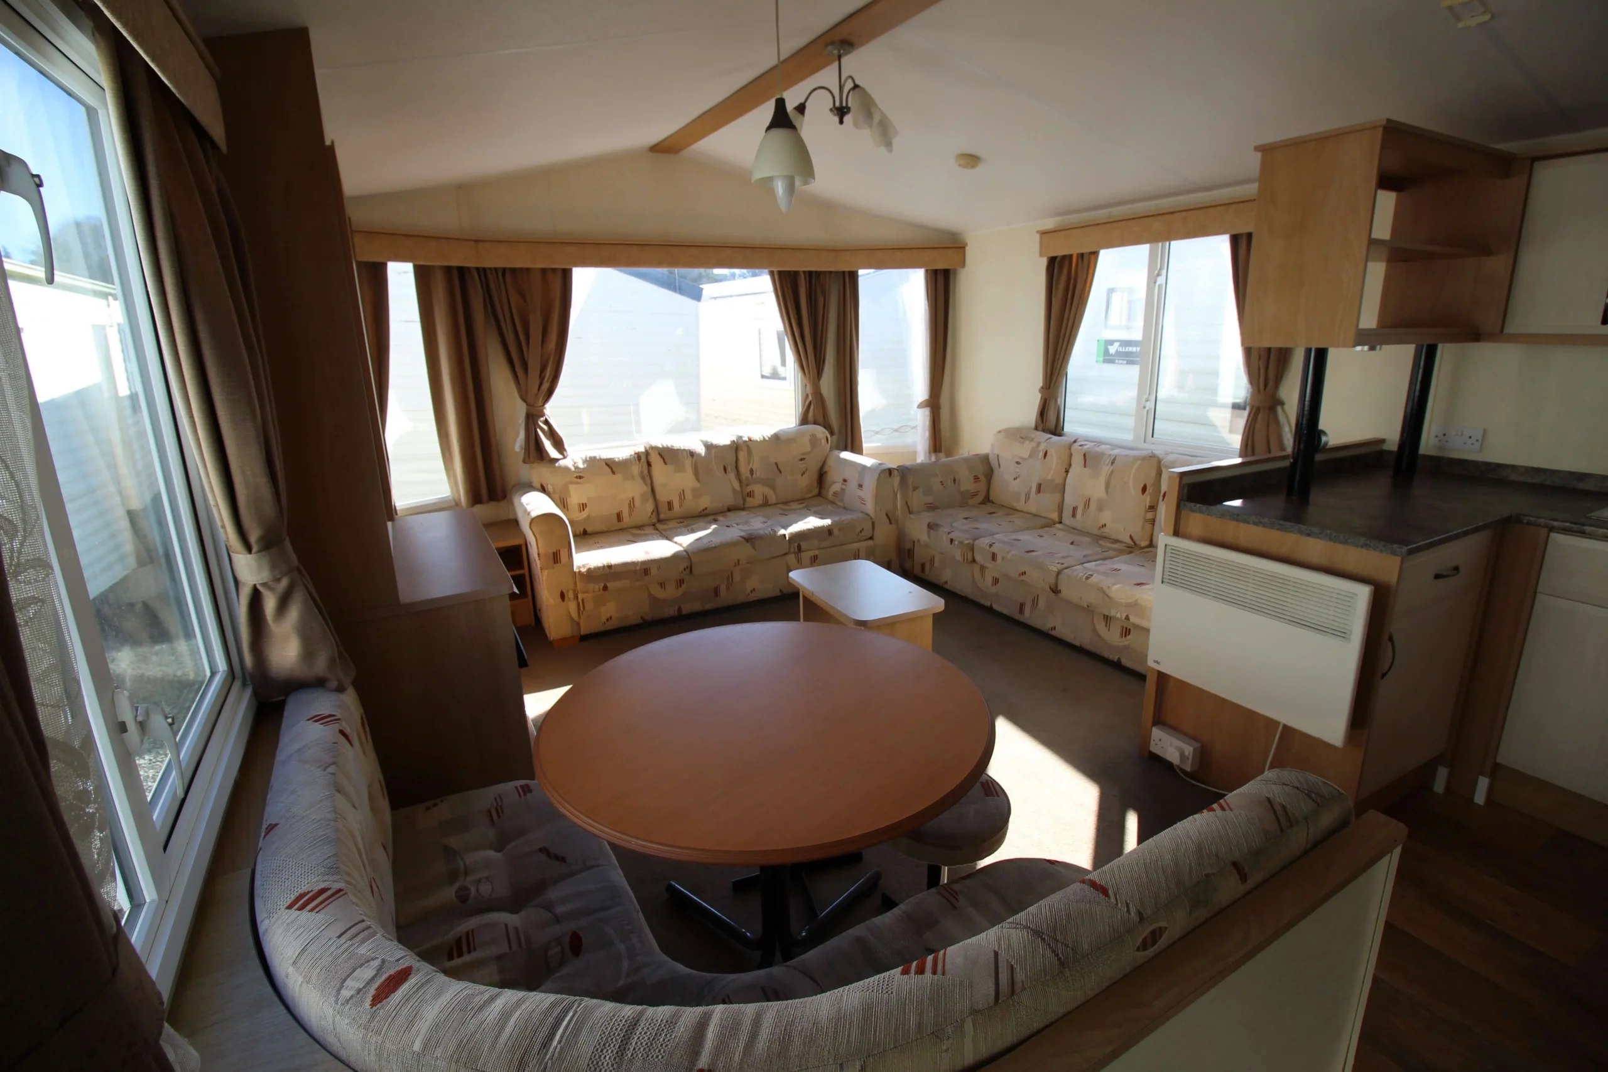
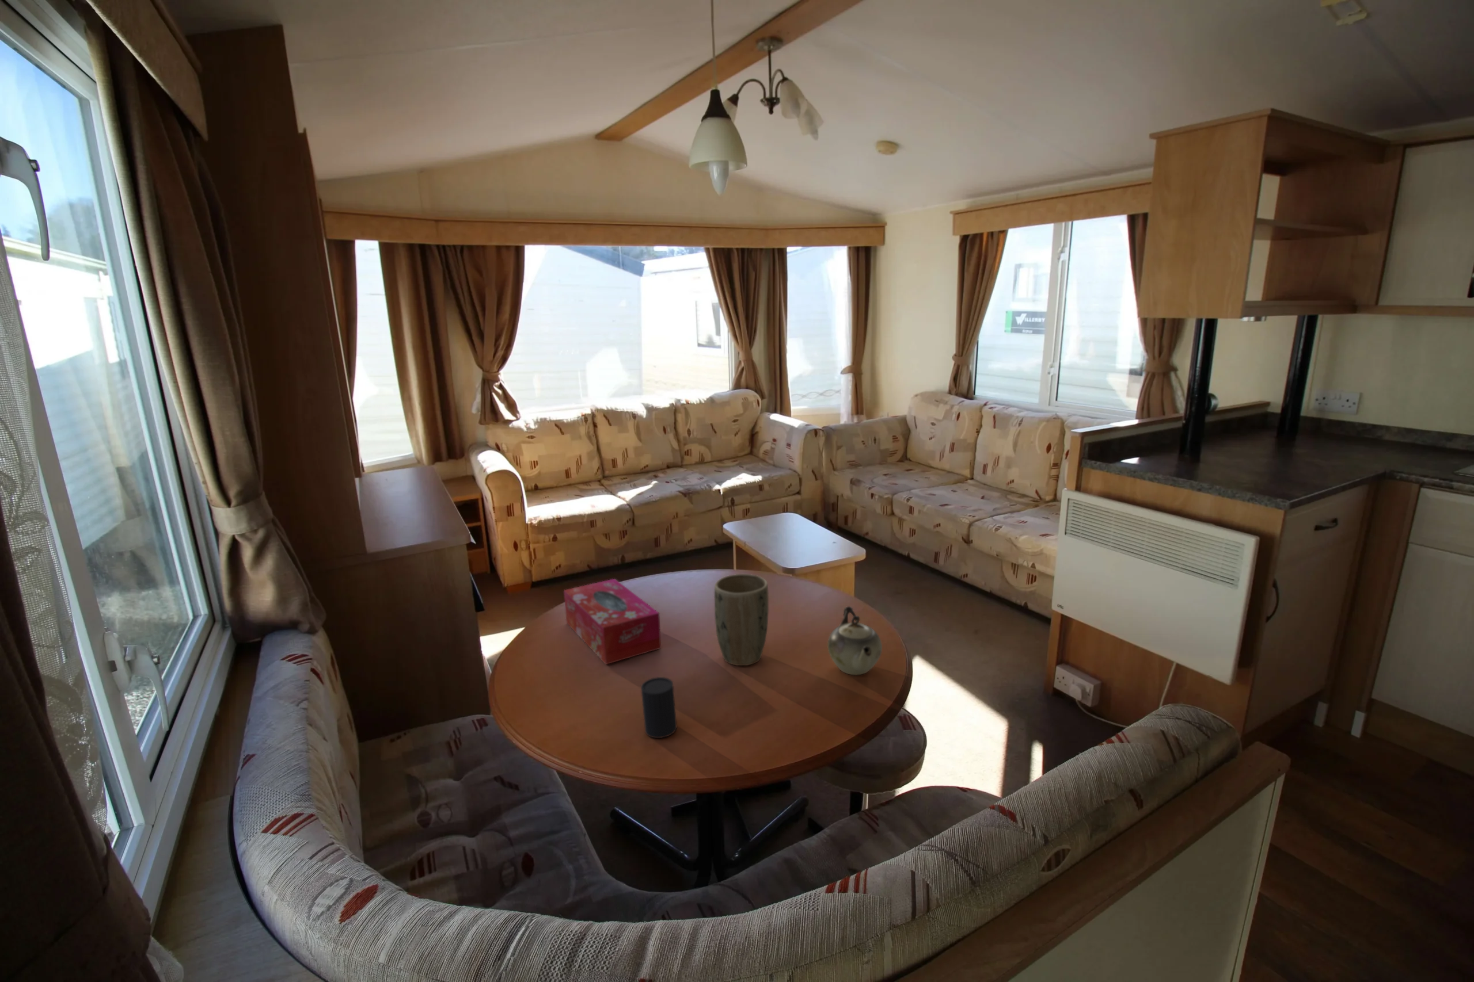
+ teapot [827,606,883,675]
+ plant pot [713,573,769,666]
+ cup [640,676,678,739]
+ tissue box [563,579,661,665]
